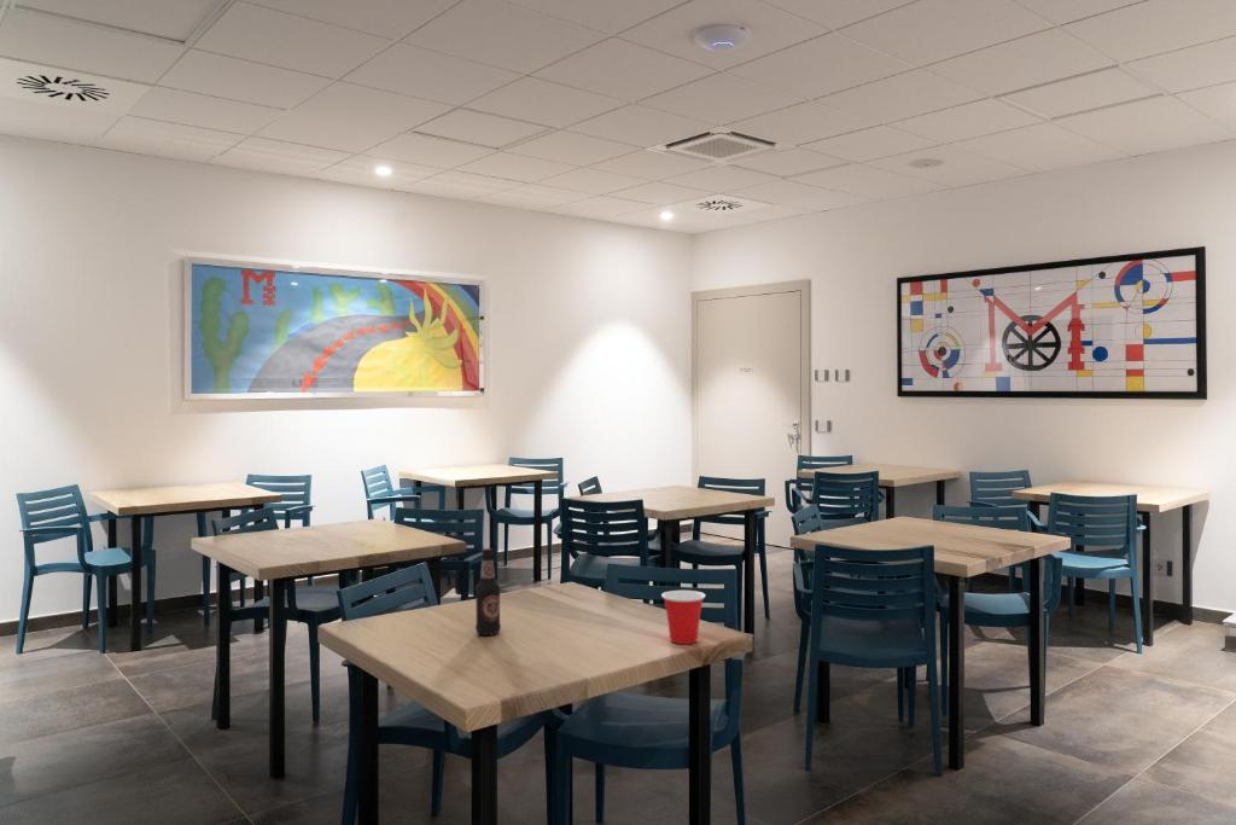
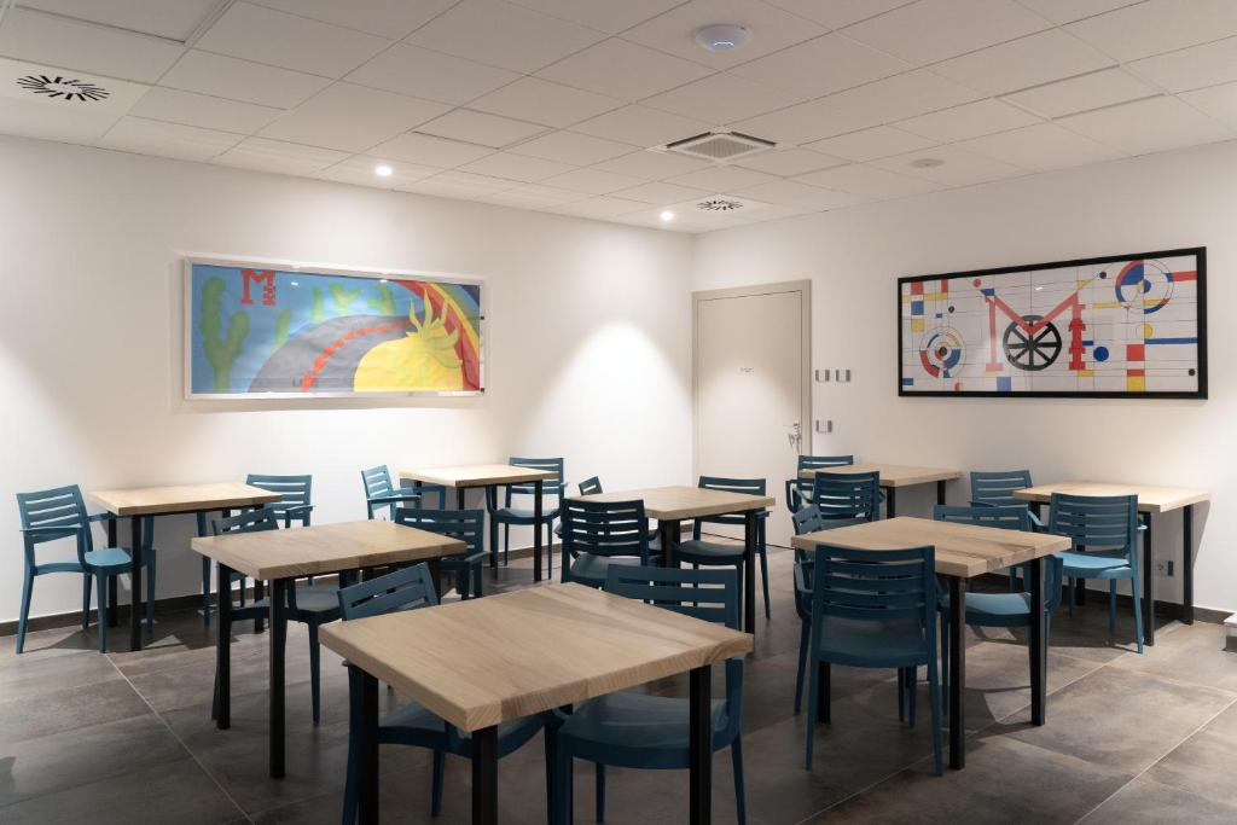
- cup [660,589,706,645]
- bottle [474,547,502,637]
